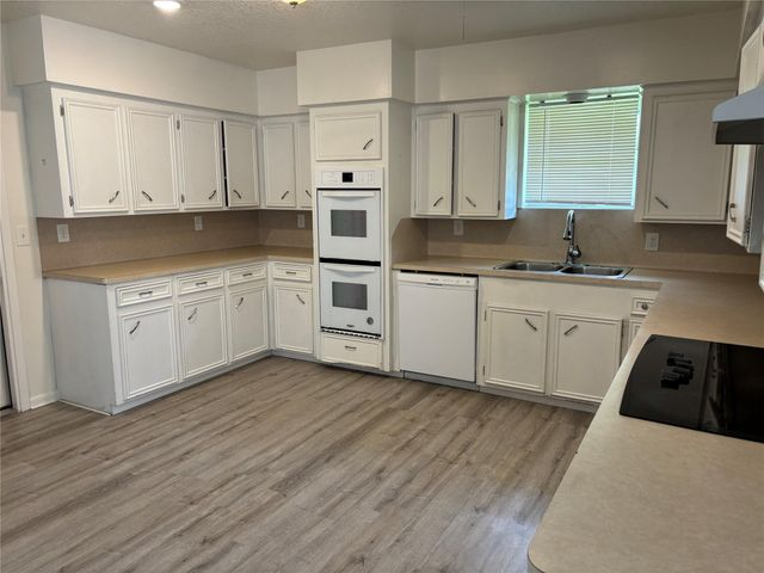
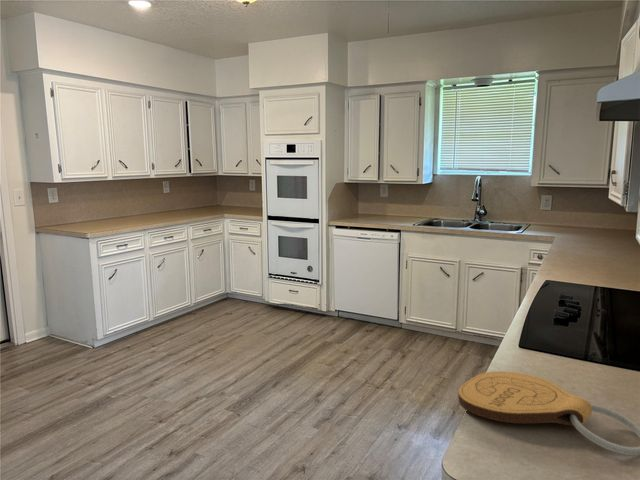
+ key chain [457,370,640,456]
